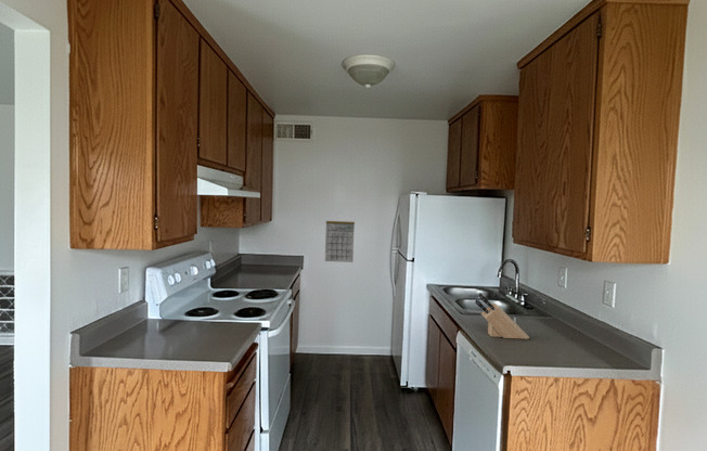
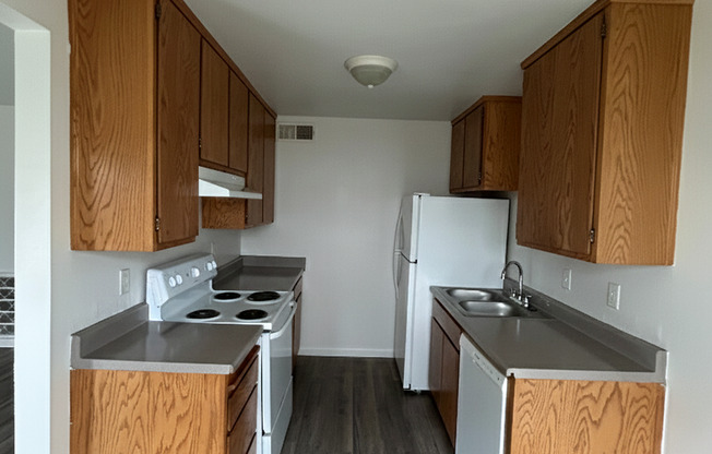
- knife block [474,292,530,340]
- calendar [324,211,356,263]
